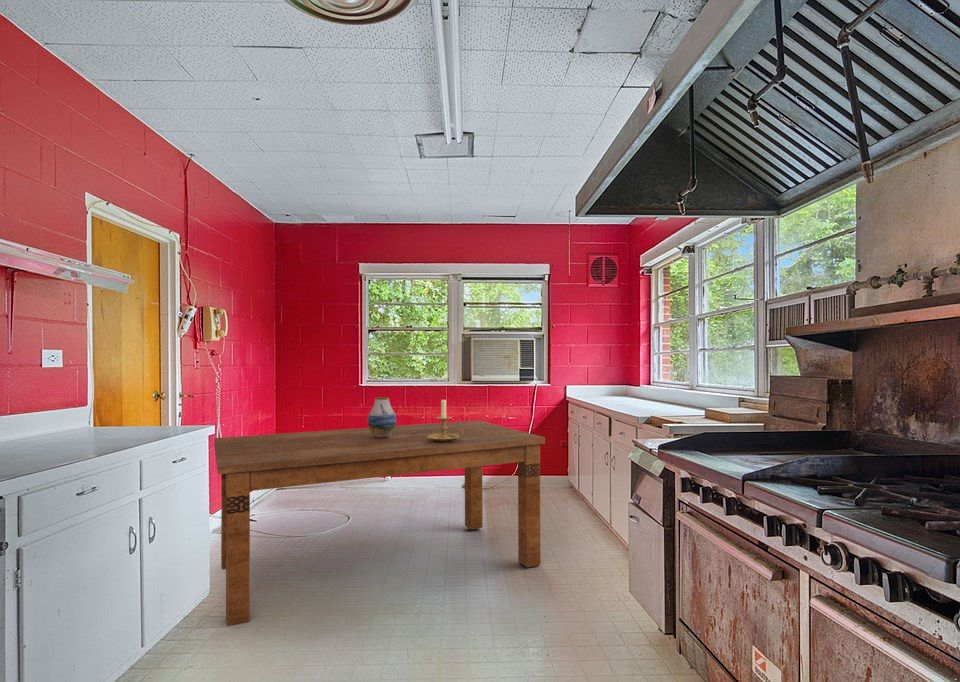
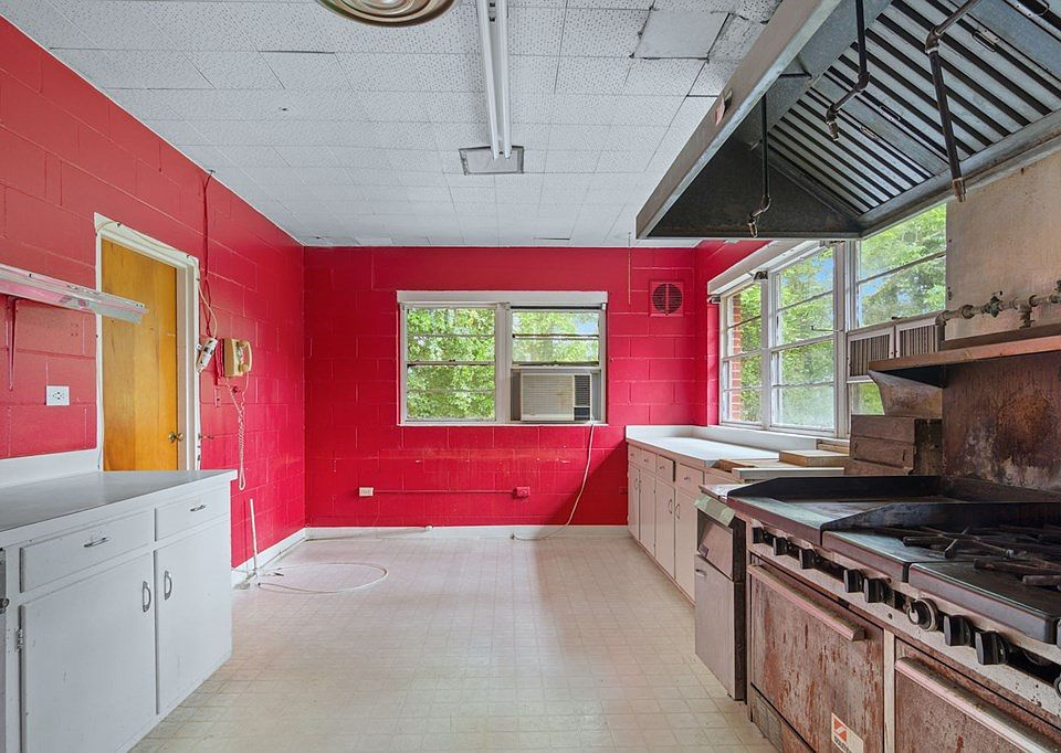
- vase [367,396,397,438]
- candle holder [427,397,464,442]
- dining table [213,419,546,627]
